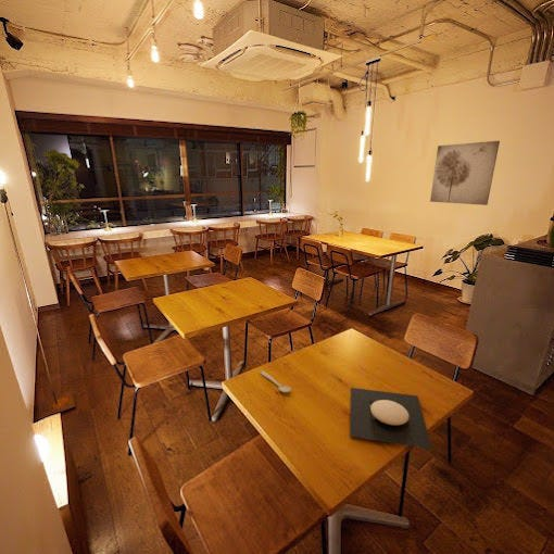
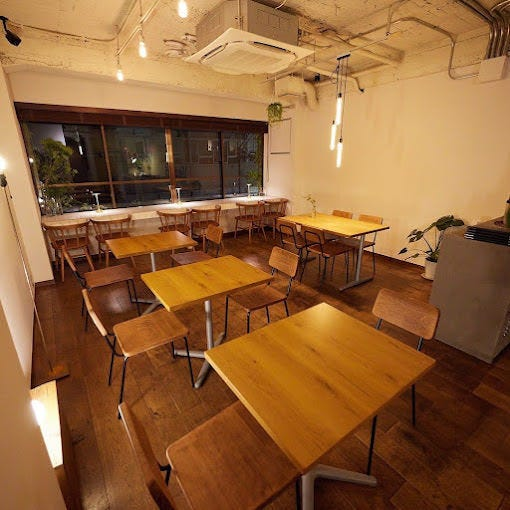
- plate [349,387,433,450]
- wall art [429,140,501,206]
- spoon [259,369,292,393]
